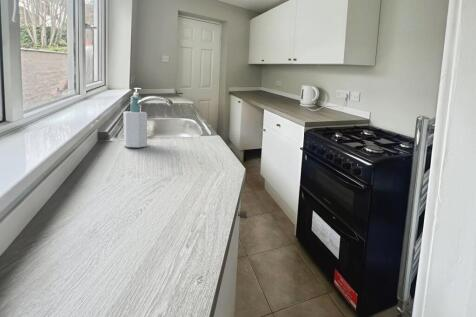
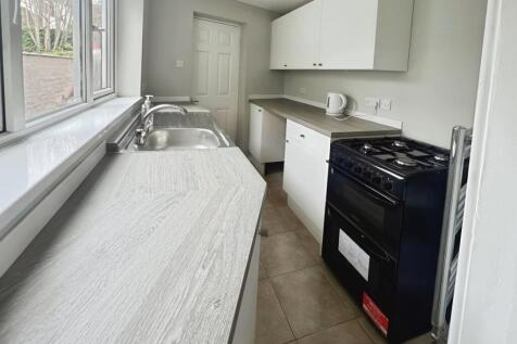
- soap bottle [122,96,148,149]
